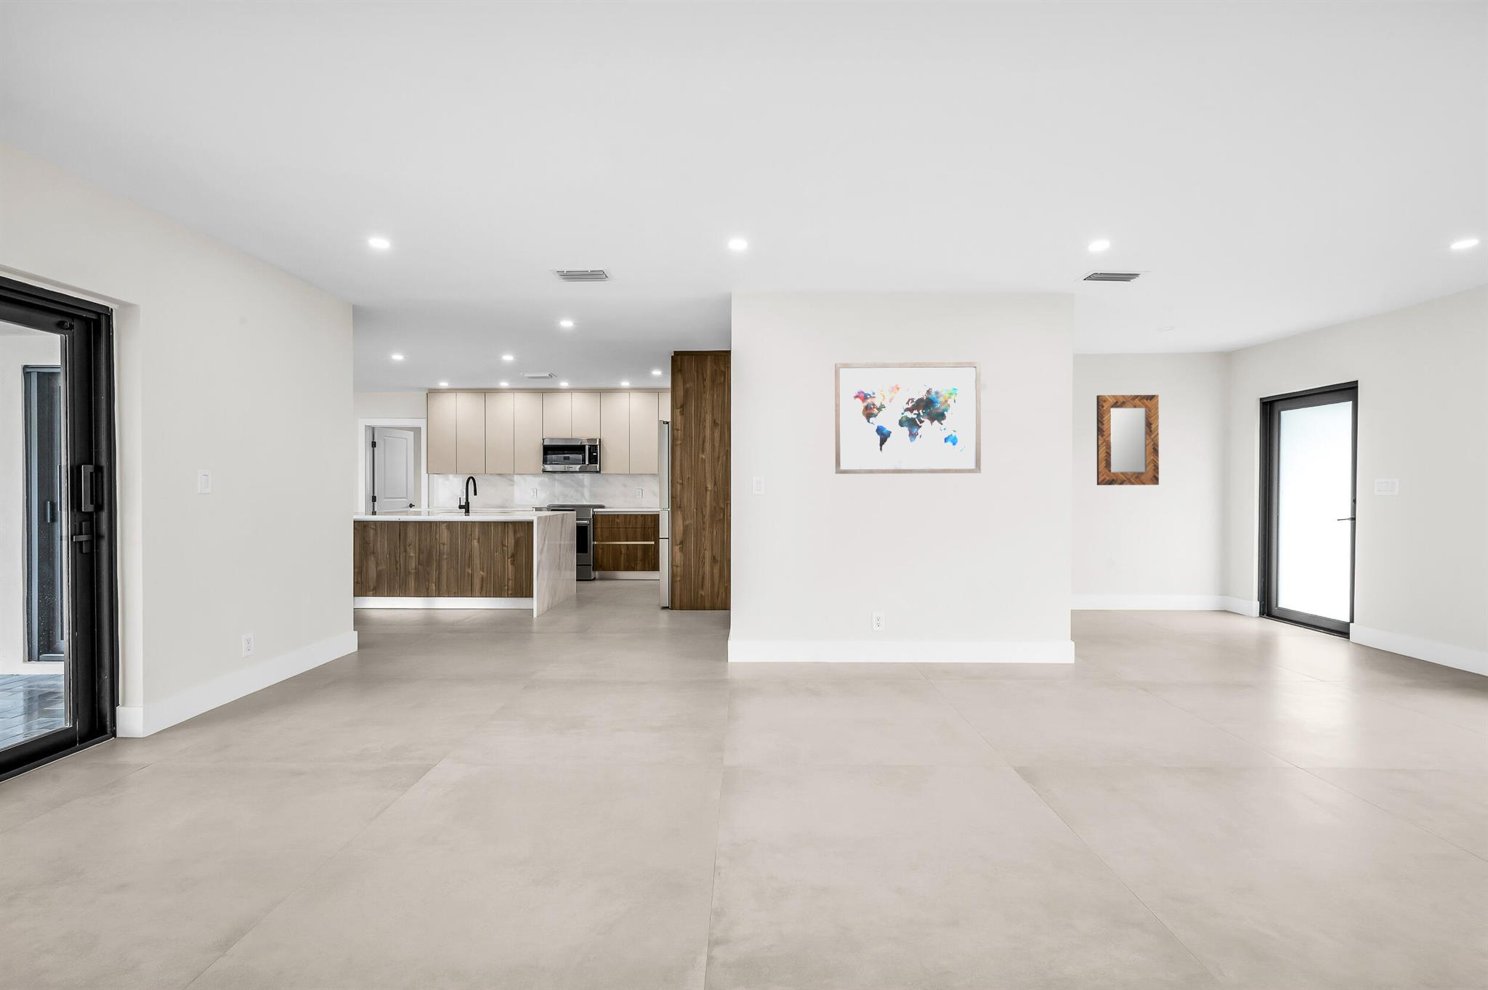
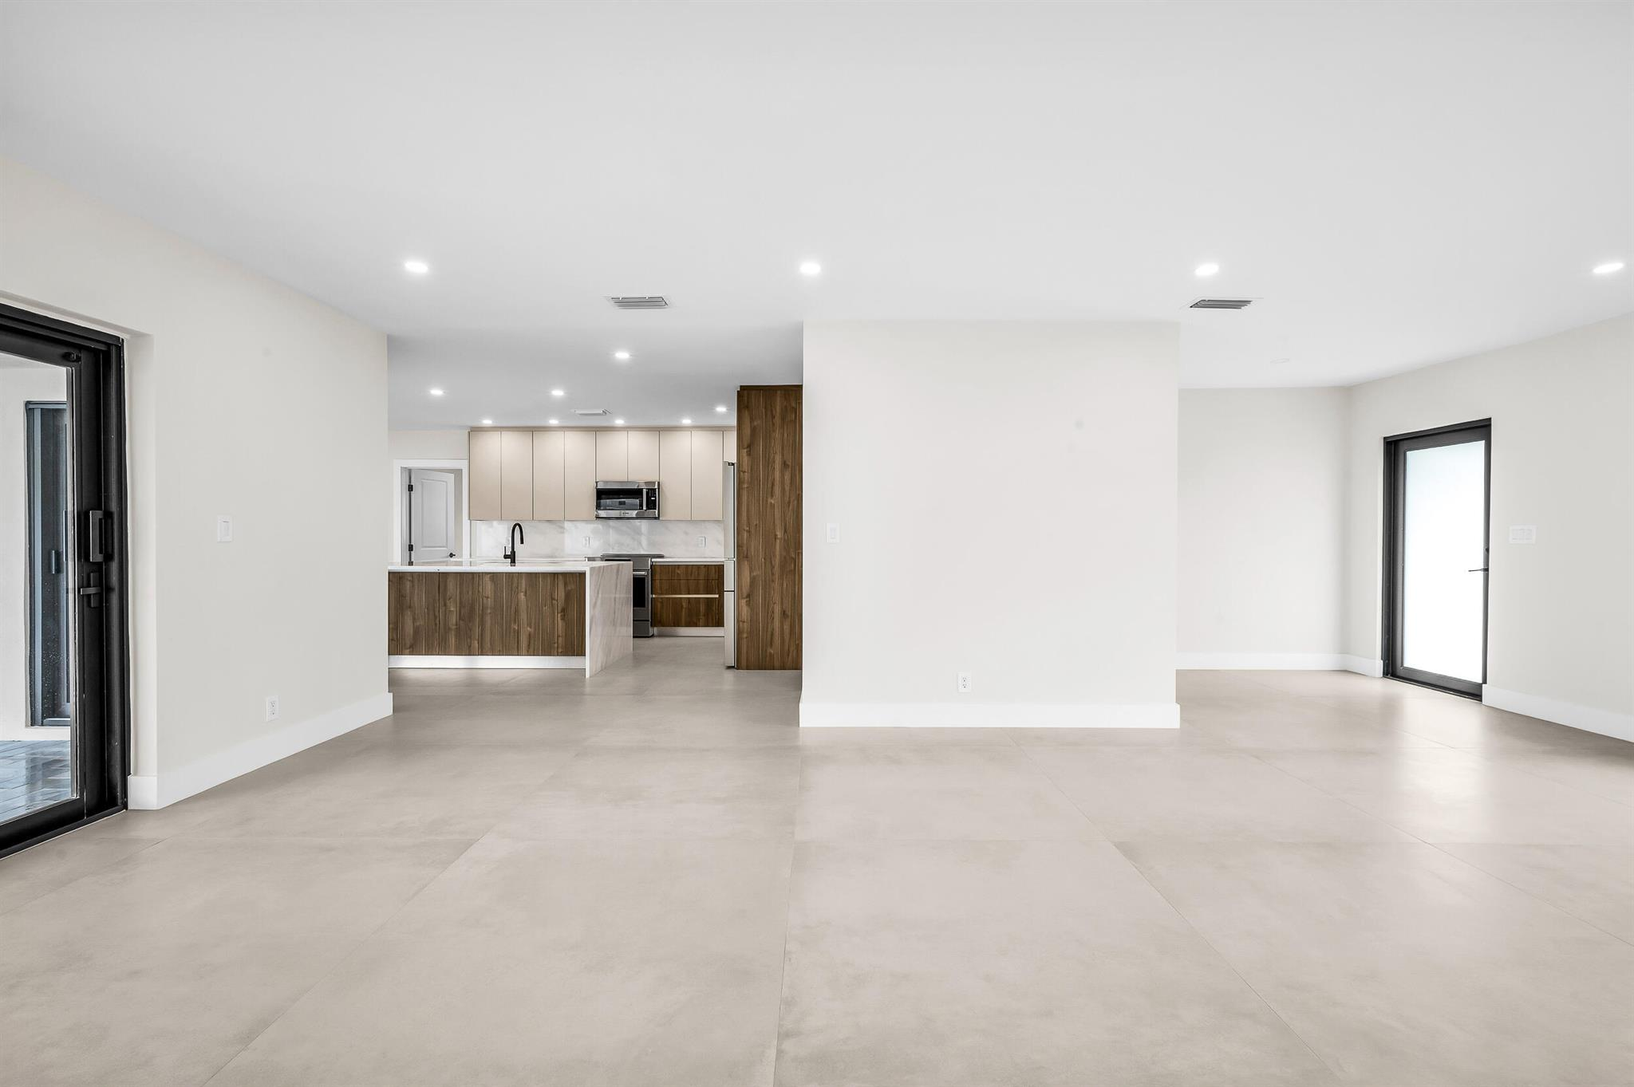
- wall art [834,361,982,474]
- home mirror [1096,394,1160,486]
